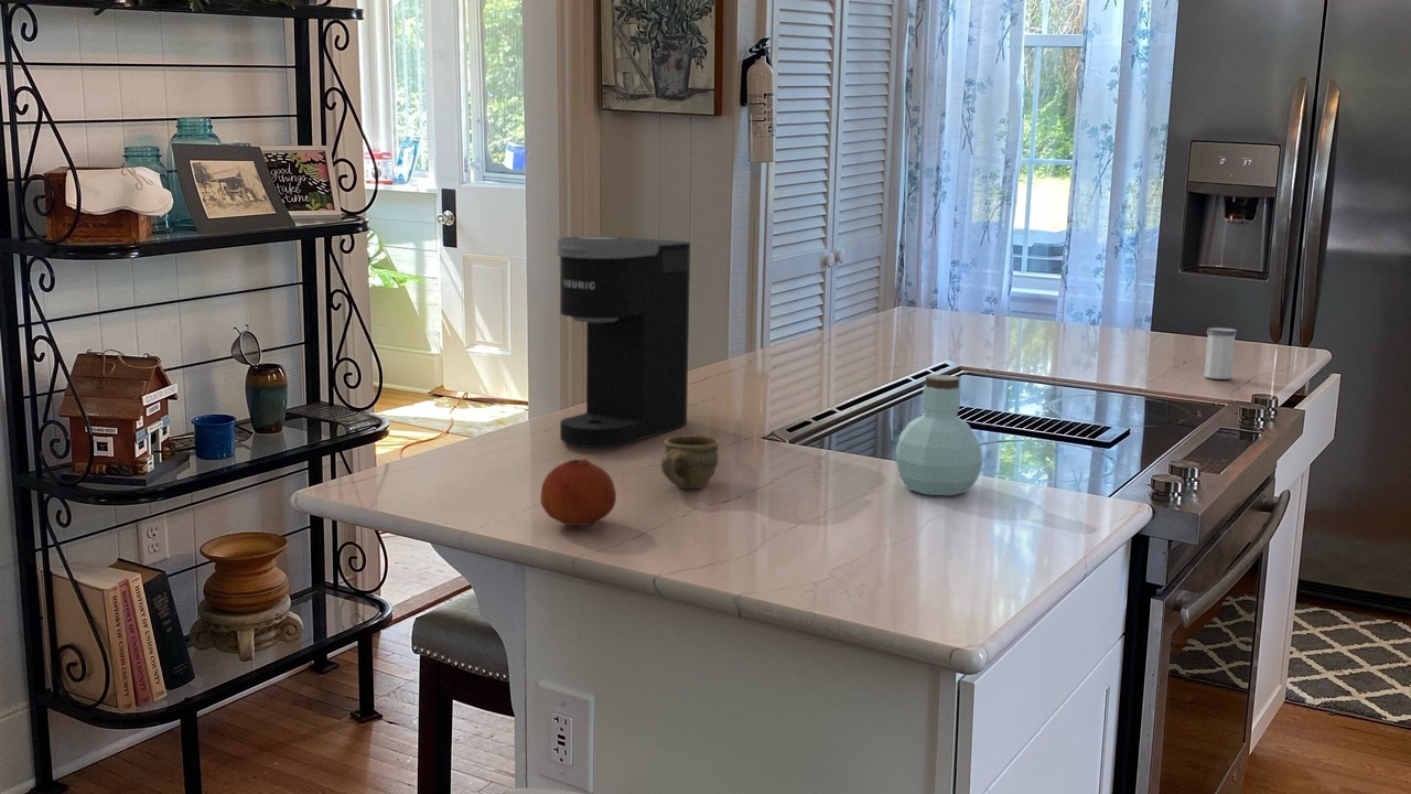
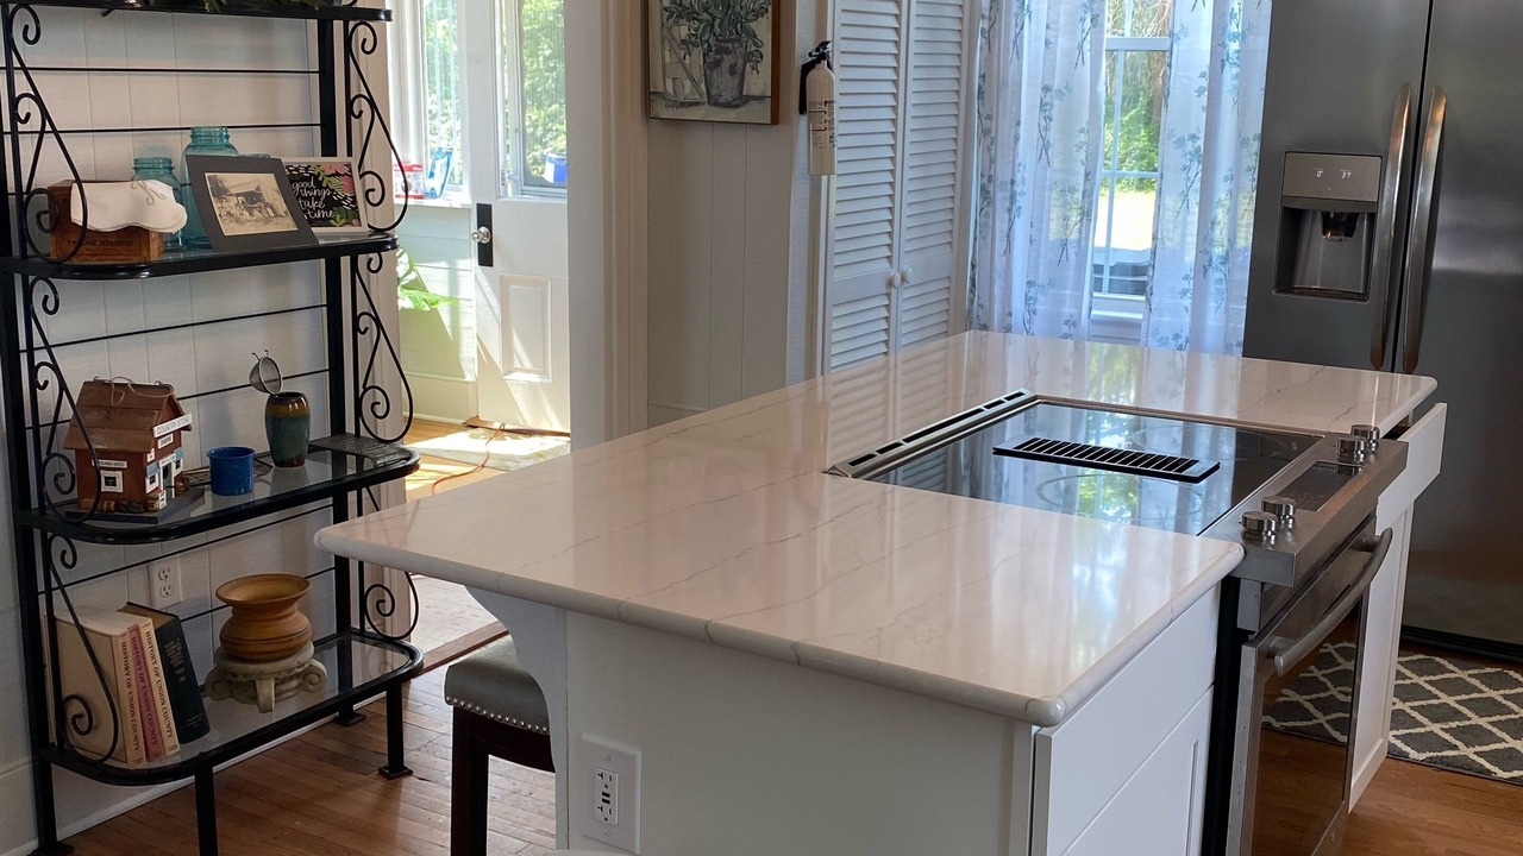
- jar [894,374,983,496]
- fruit [539,458,617,527]
- salt shaker [1204,326,1238,380]
- coffee maker [557,235,691,449]
- cup [660,434,720,490]
